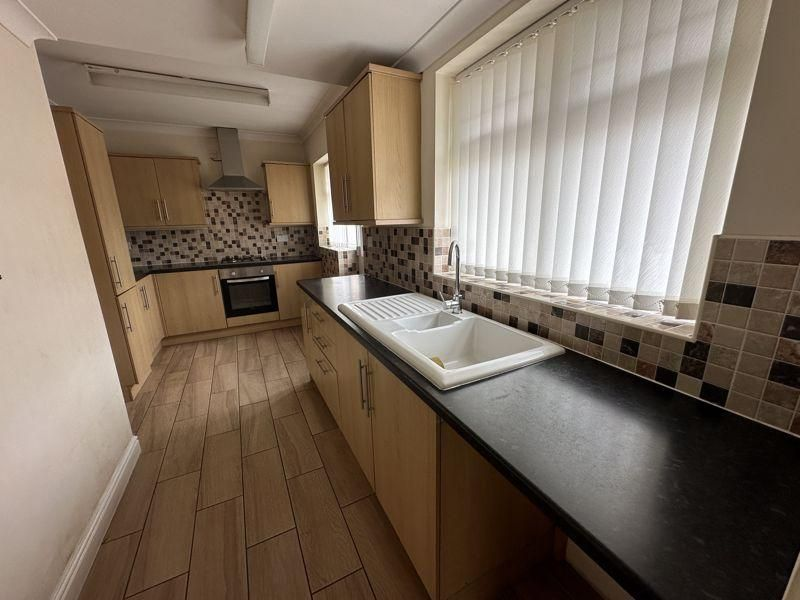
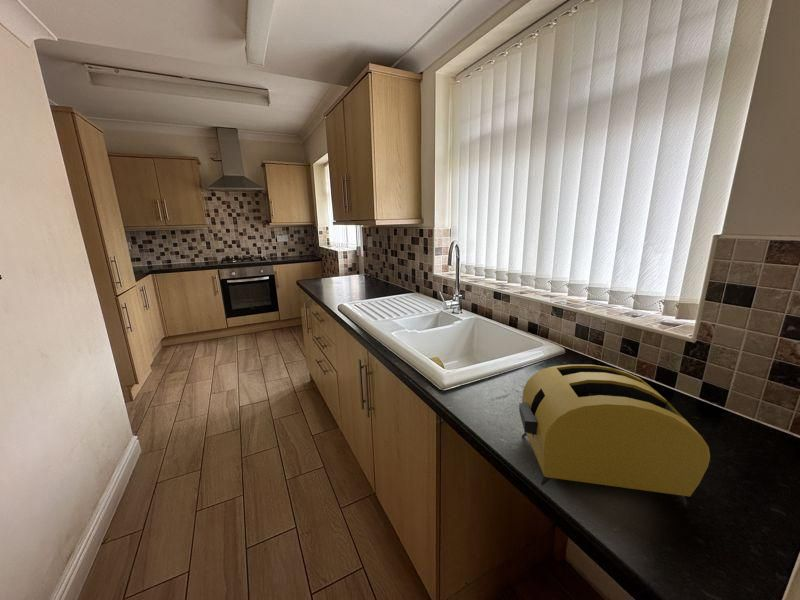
+ toaster [518,364,711,506]
